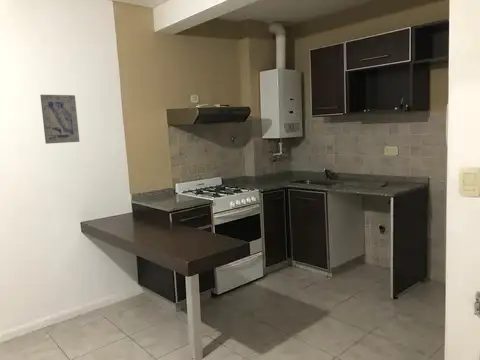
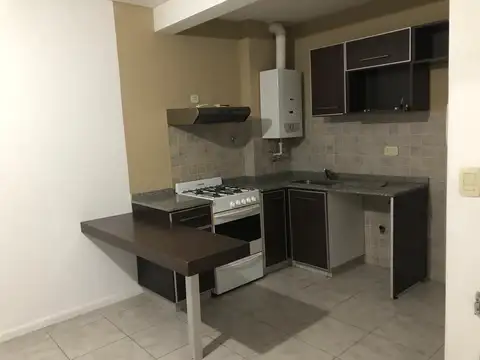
- wall art [39,94,81,145]
